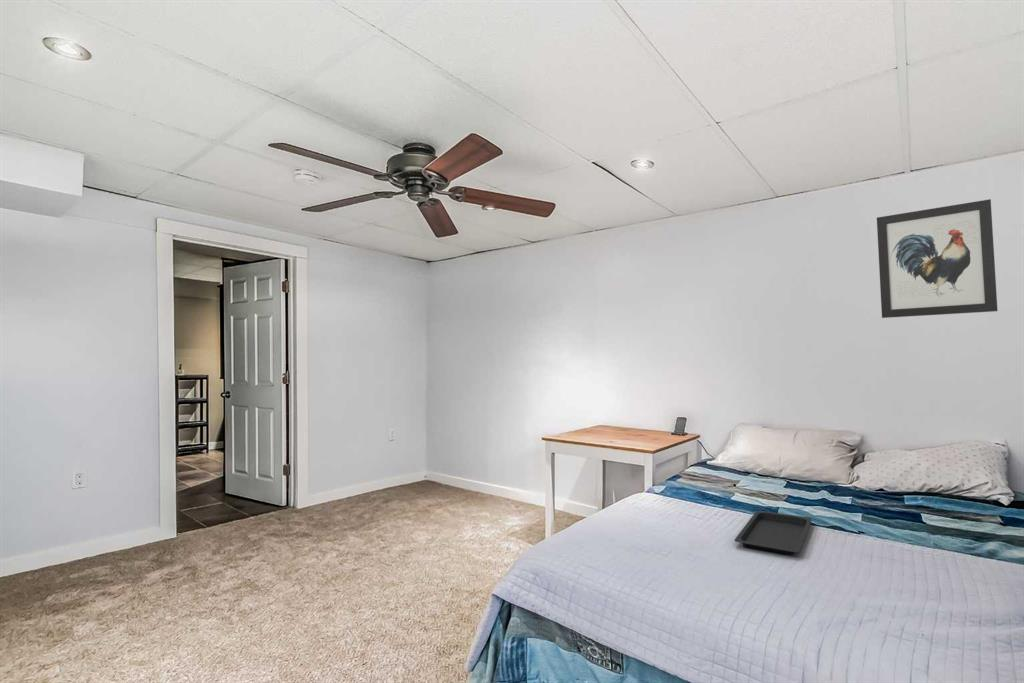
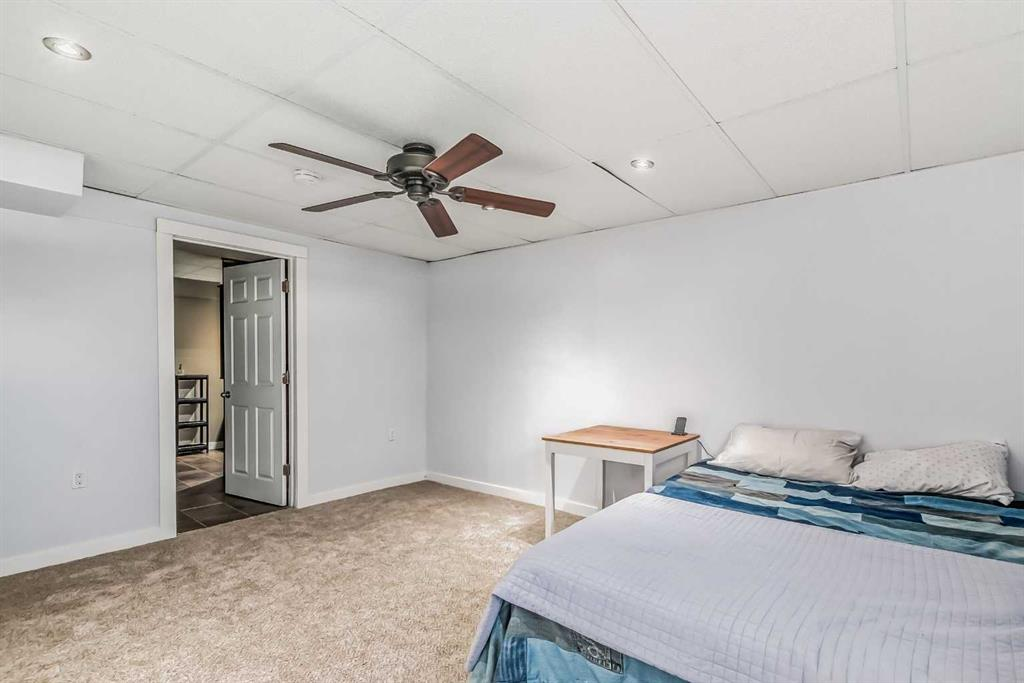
- wall art [876,198,999,319]
- serving tray [733,510,813,555]
